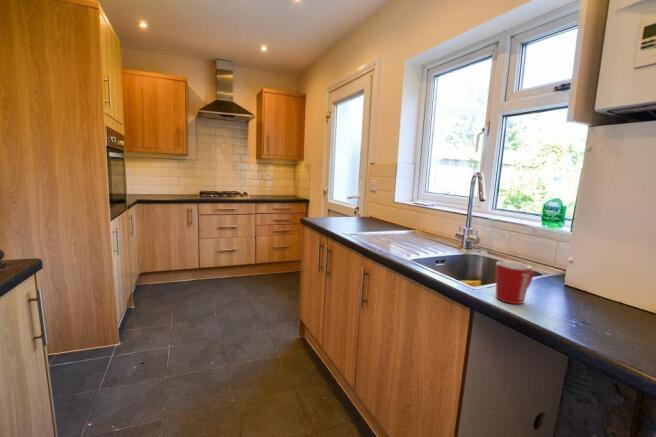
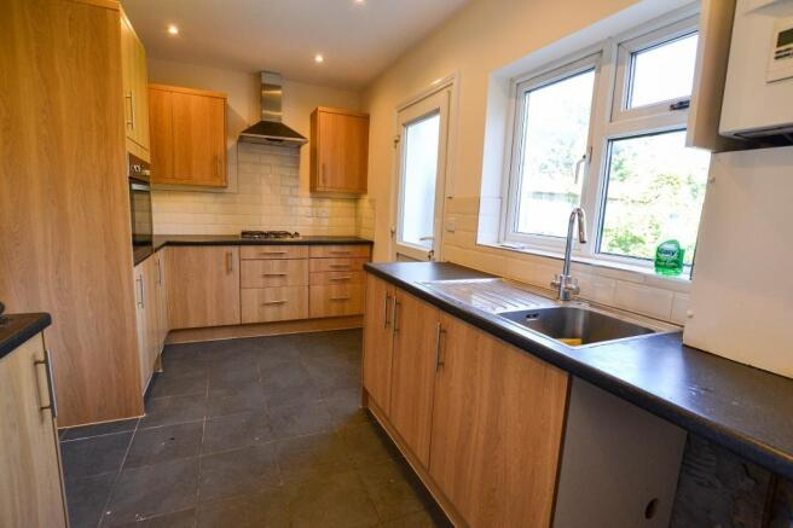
- mug [495,260,535,305]
